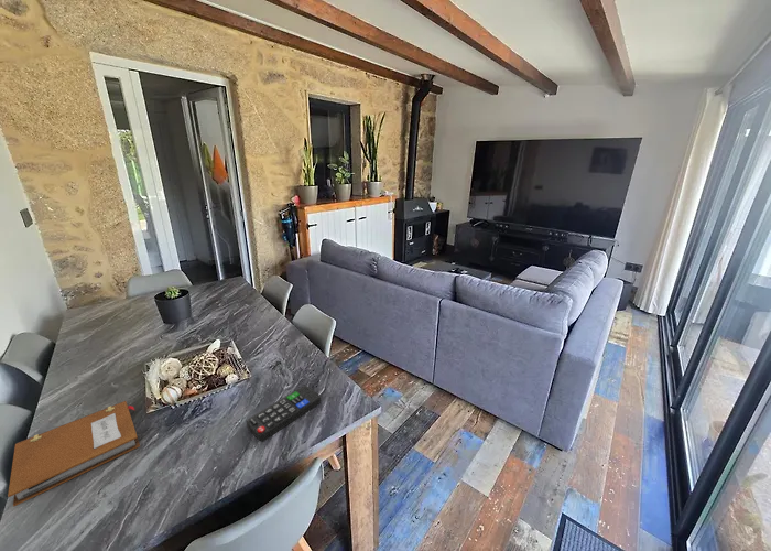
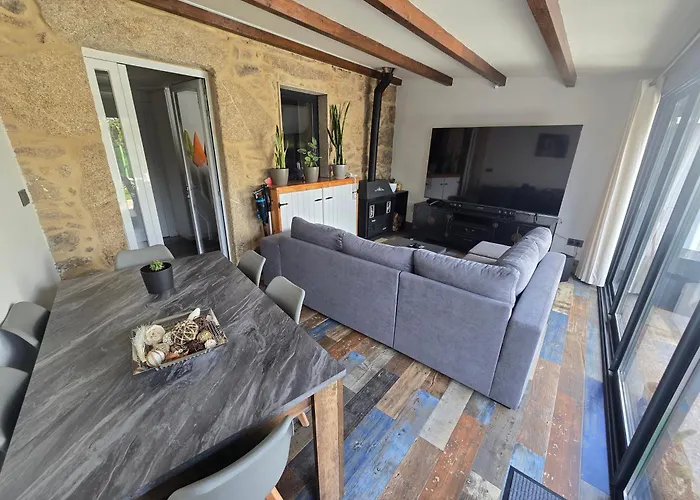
- remote control [246,385,322,443]
- notebook [7,400,141,507]
